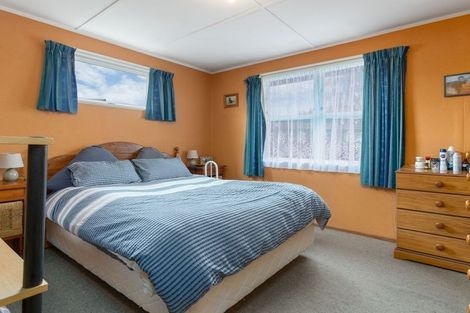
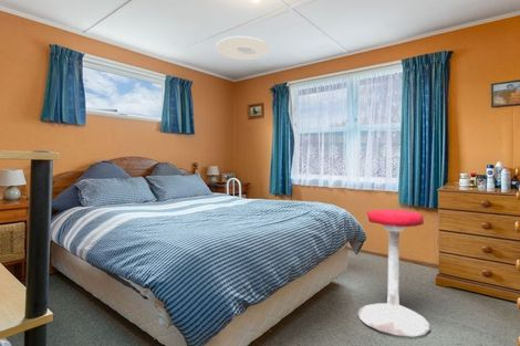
+ stool [356,209,431,337]
+ ceiling light [215,35,271,61]
